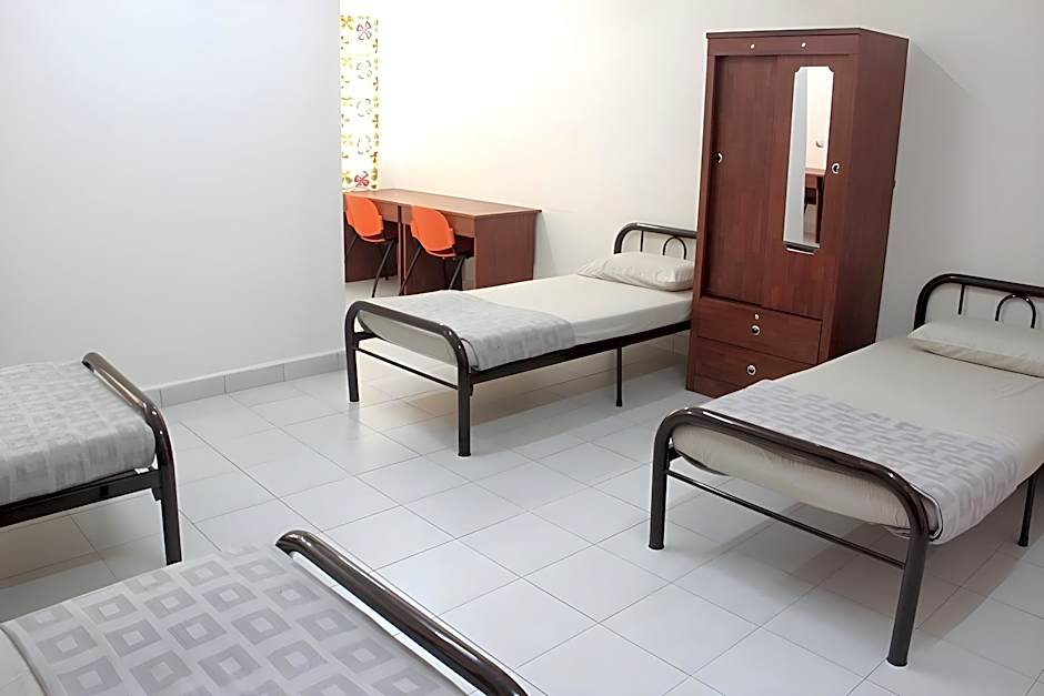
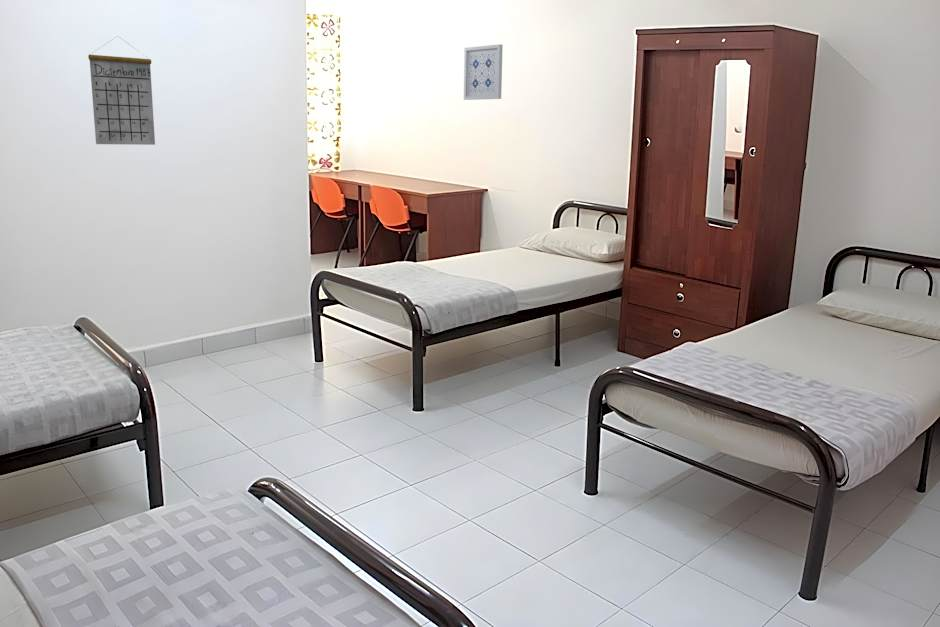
+ calendar [87,35,156,146]
+ wall art [463,43,504,101]
